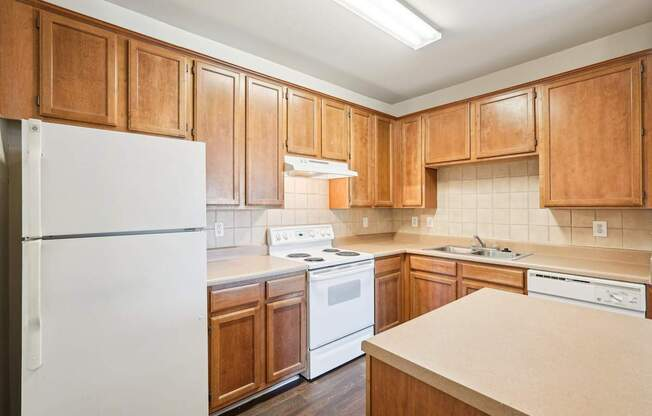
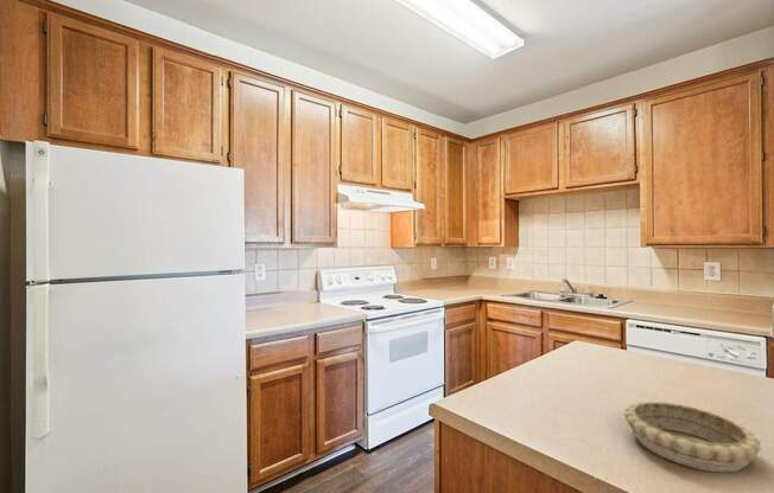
+ decorative bowl [623,401,762,473]
